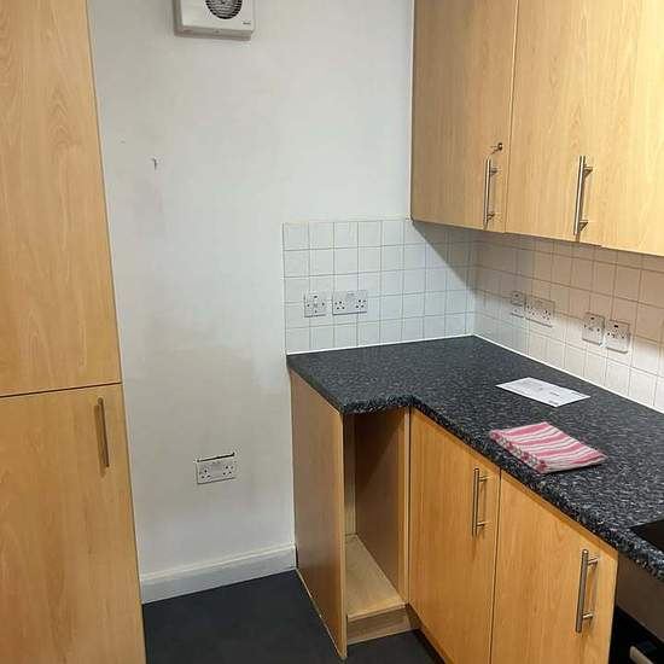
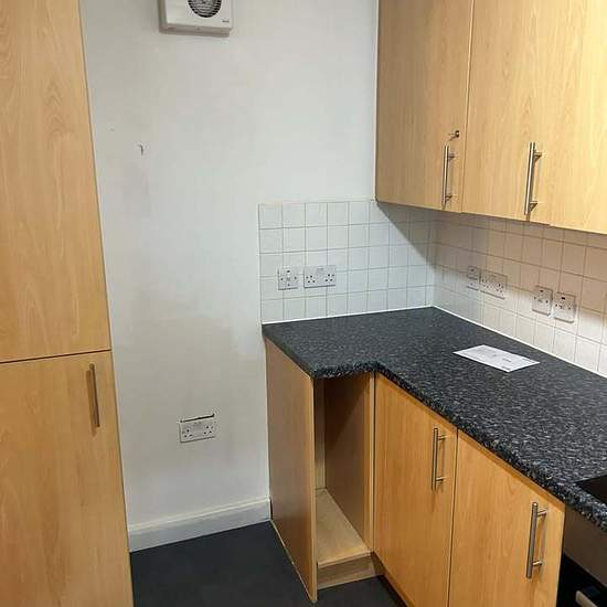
- dish towel [488,421,607,474]
